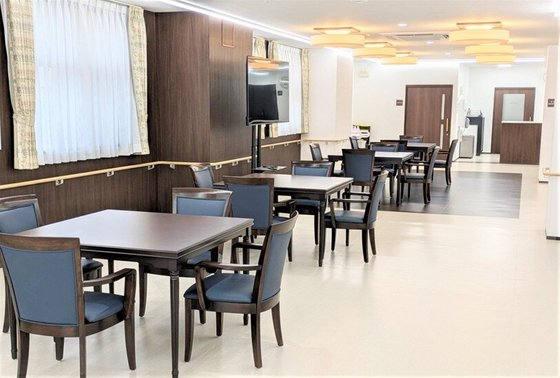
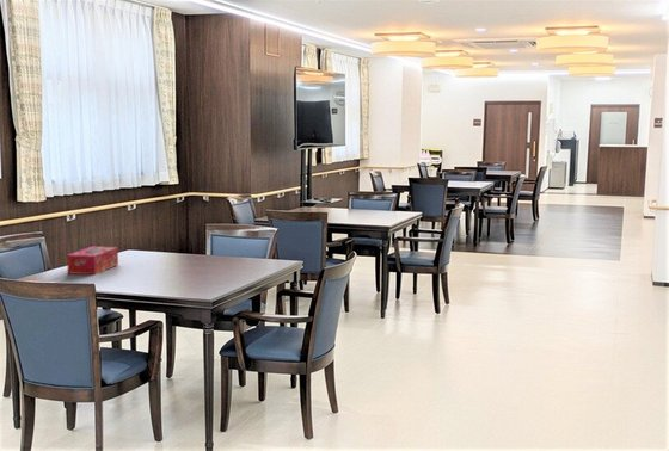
+ tissue box [66,245,119,276]
